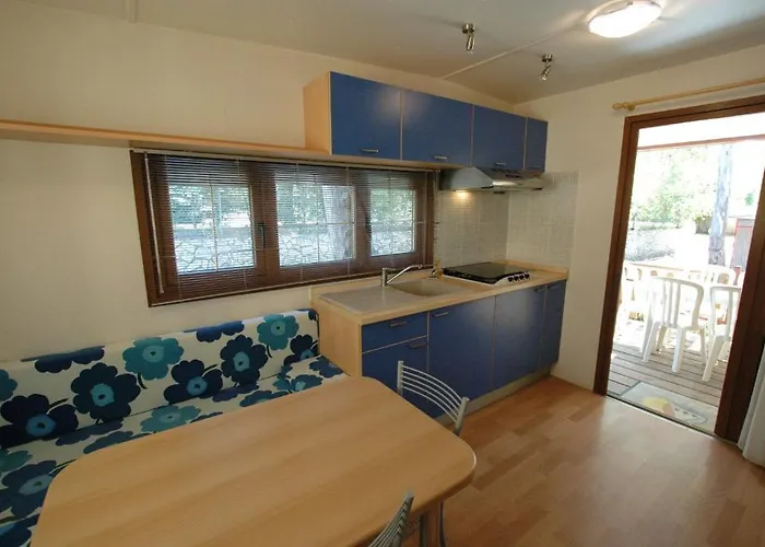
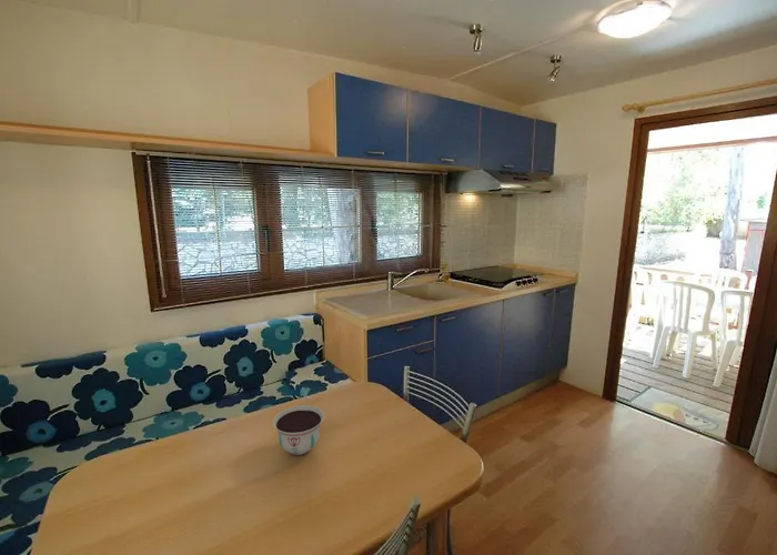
+ bowl [272,404,325,456]
